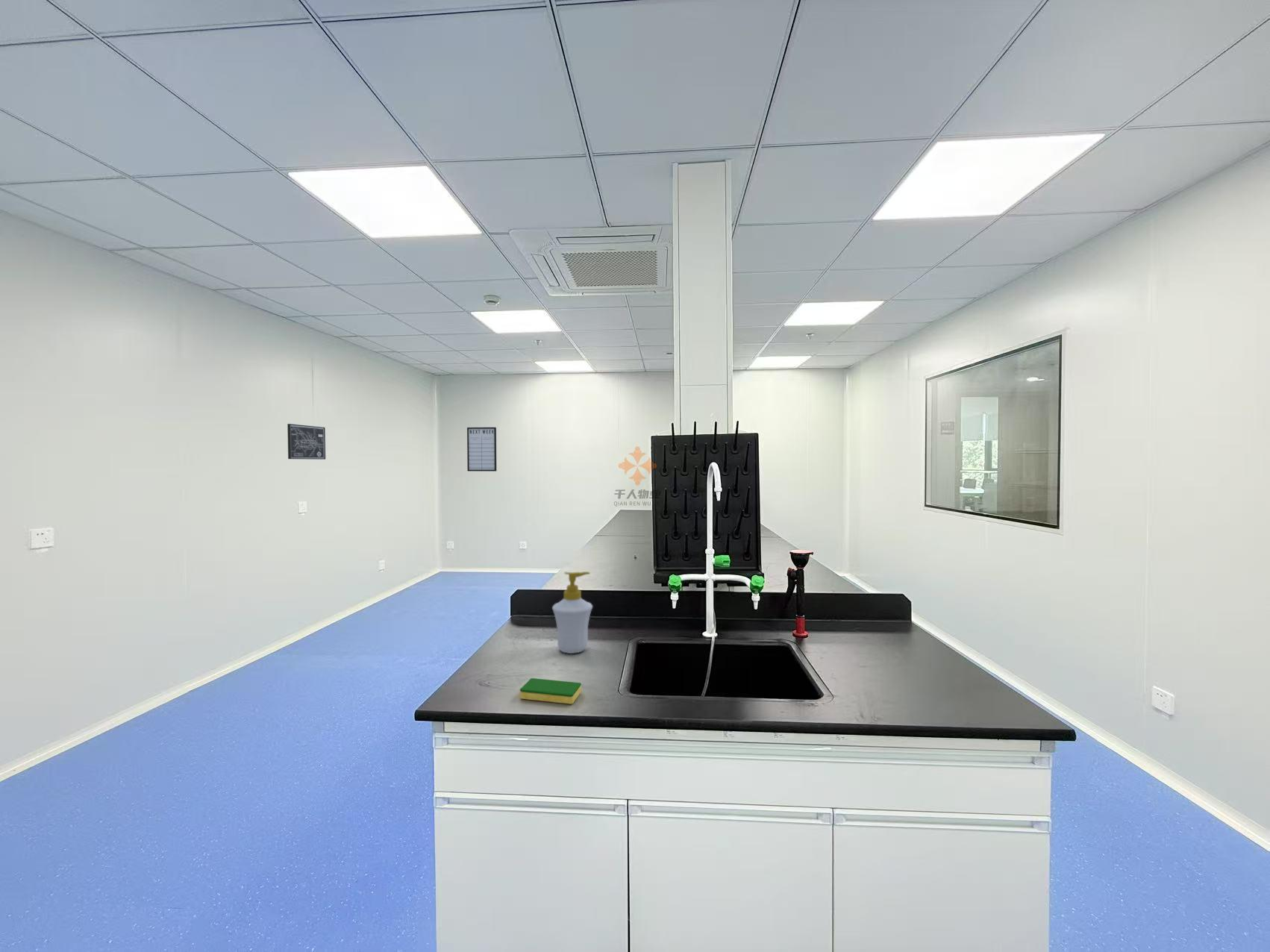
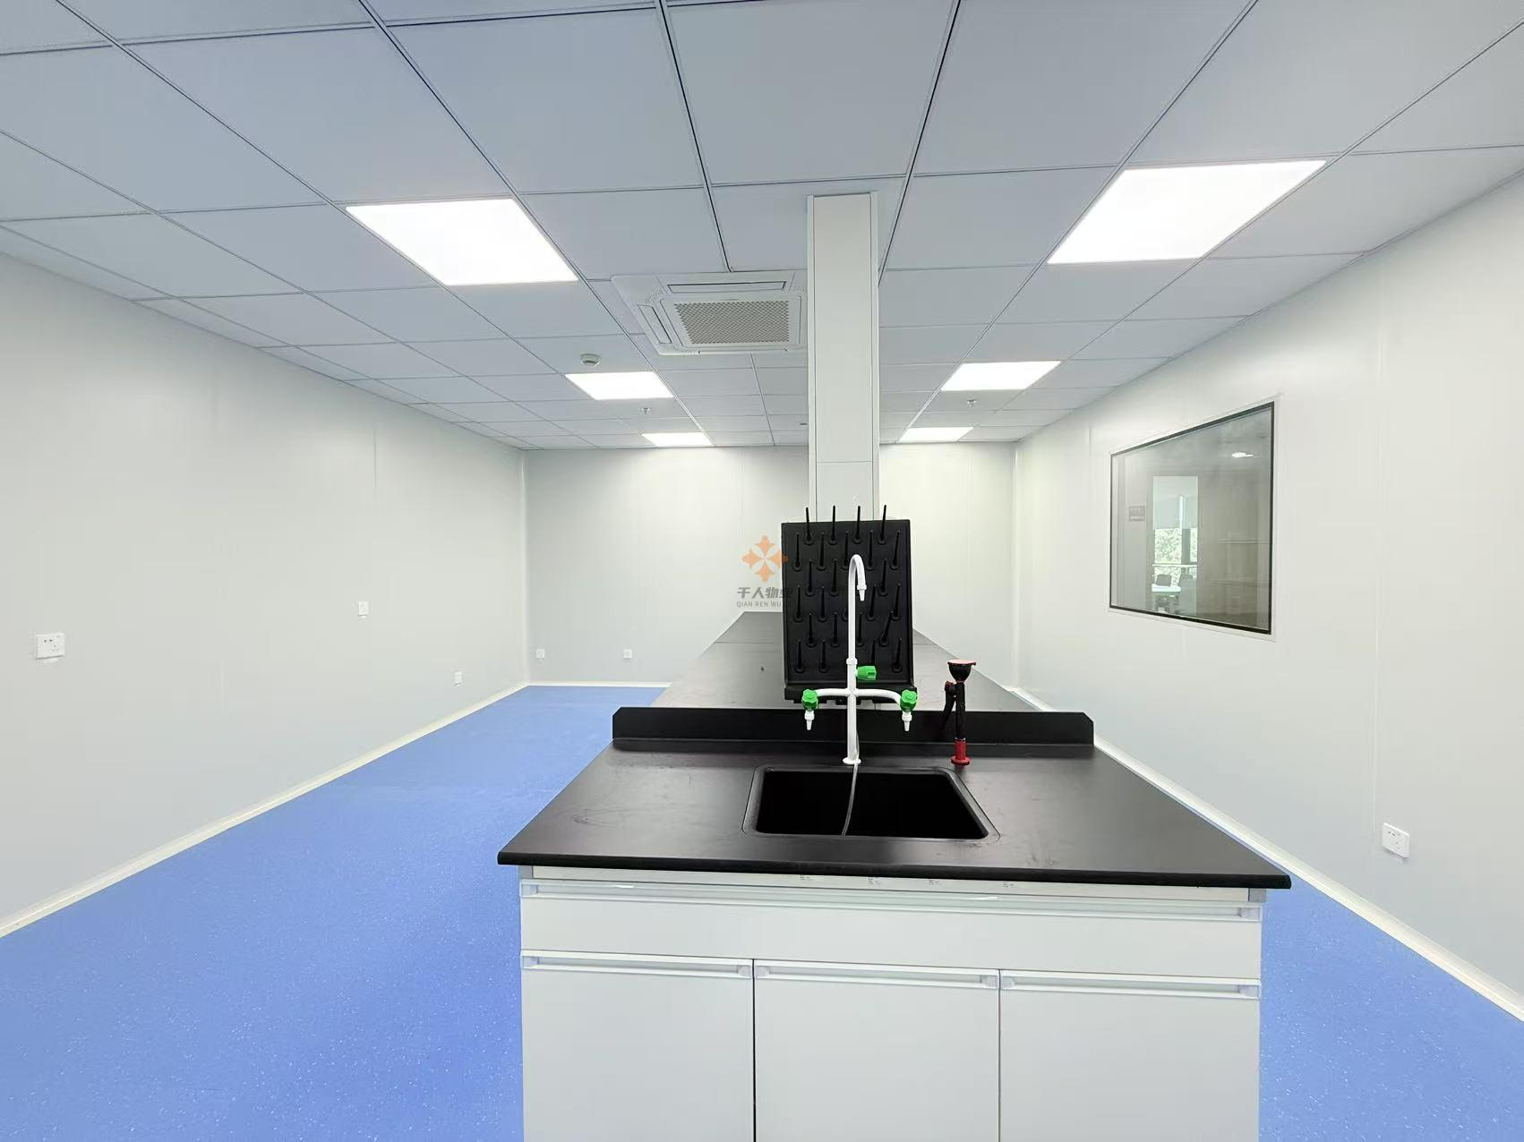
- dish sponge [519,677,582,704]
- soap bottle [551,571,593,654]
- wall art [287,423,326,460]
- writing board [466,427,497,472]
